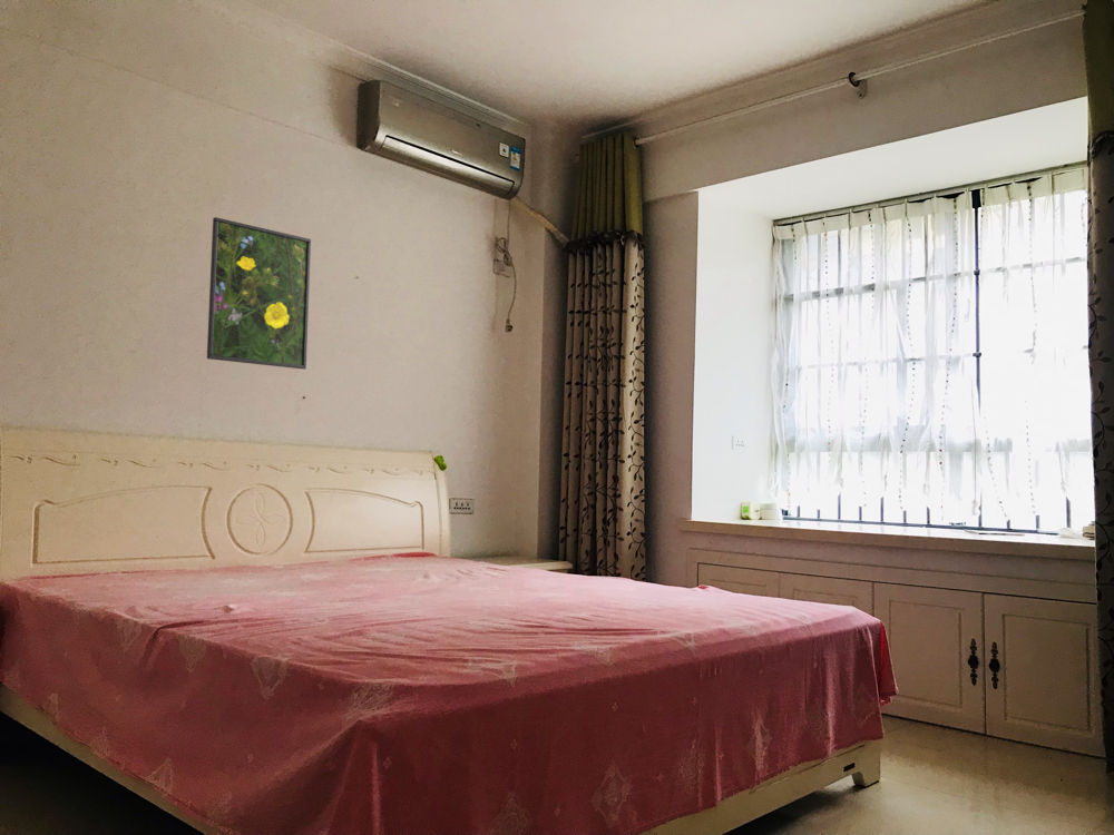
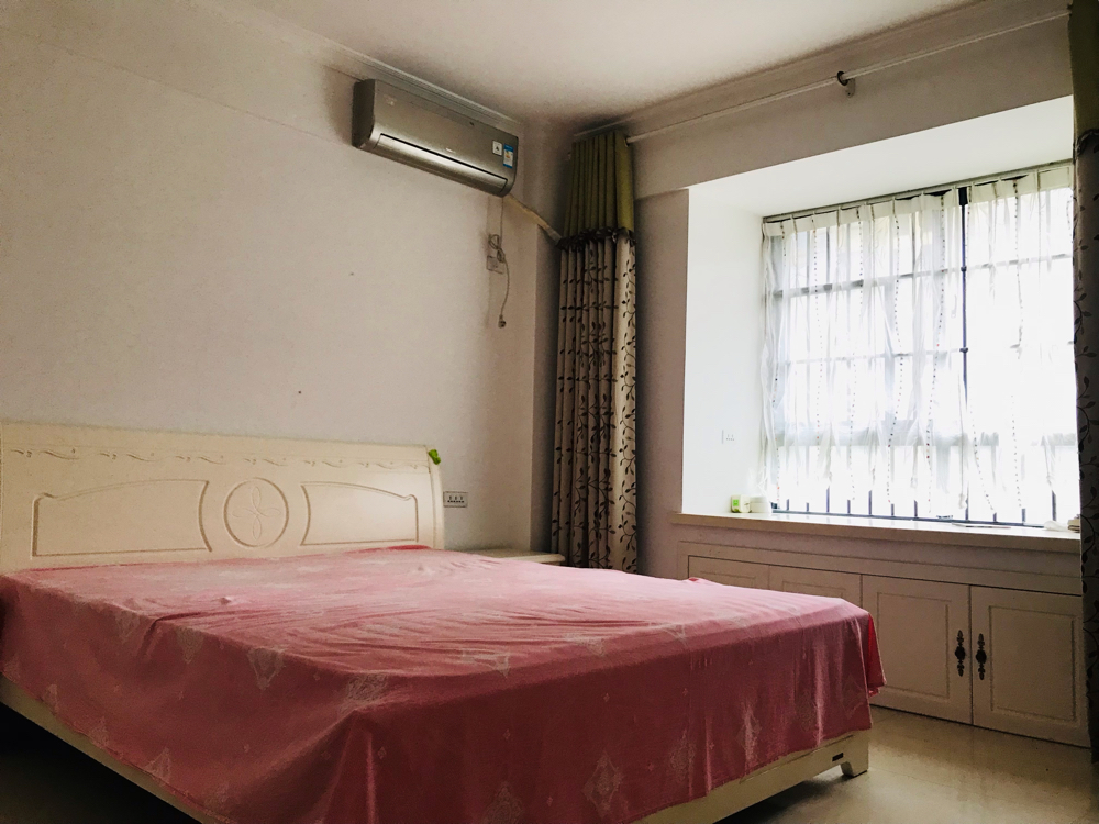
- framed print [206,216,312,371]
